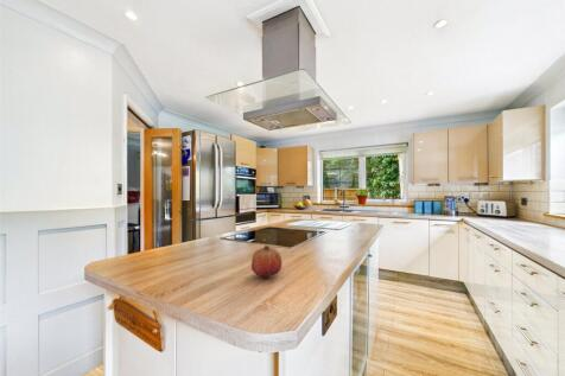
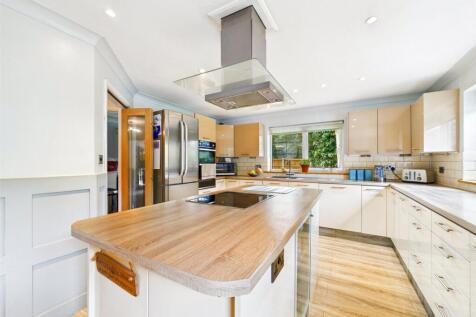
- fruit [250,244,284,278]
